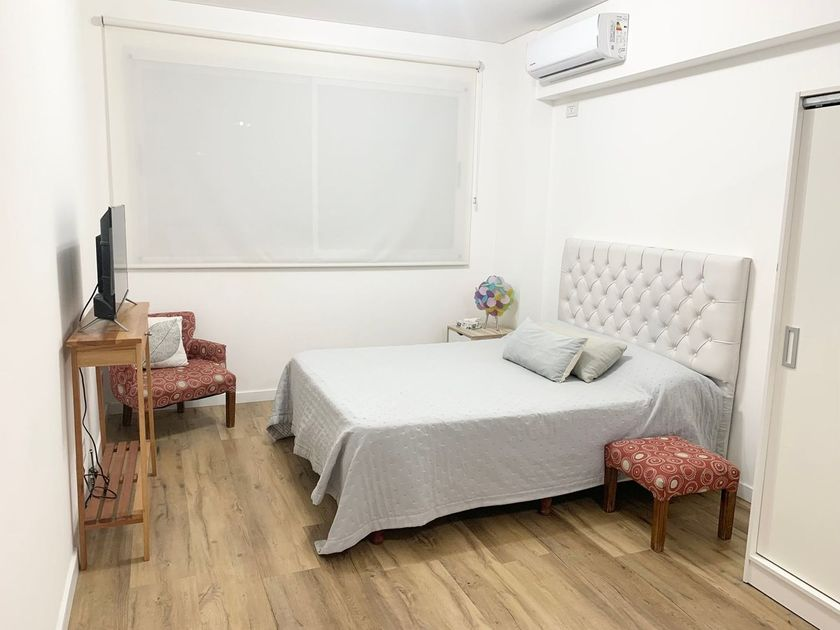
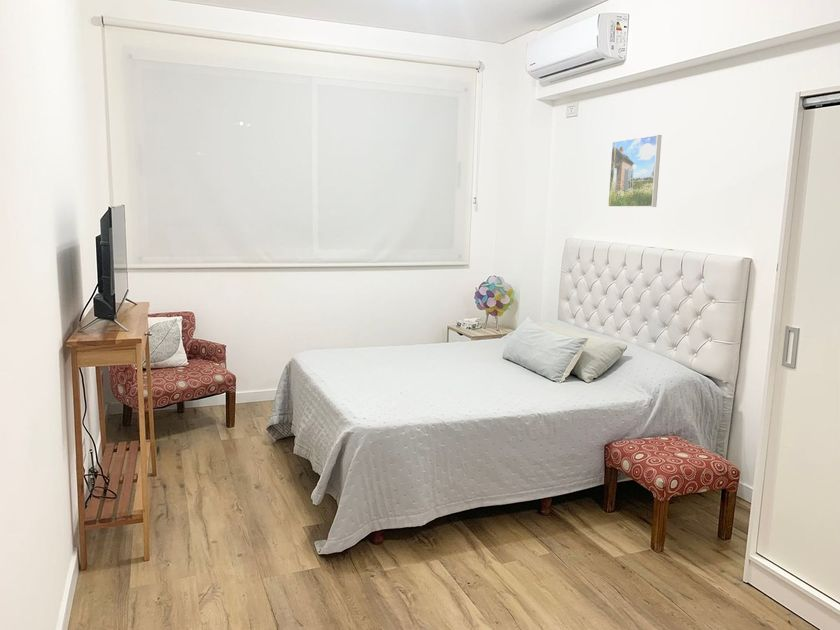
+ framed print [607,134,663,208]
